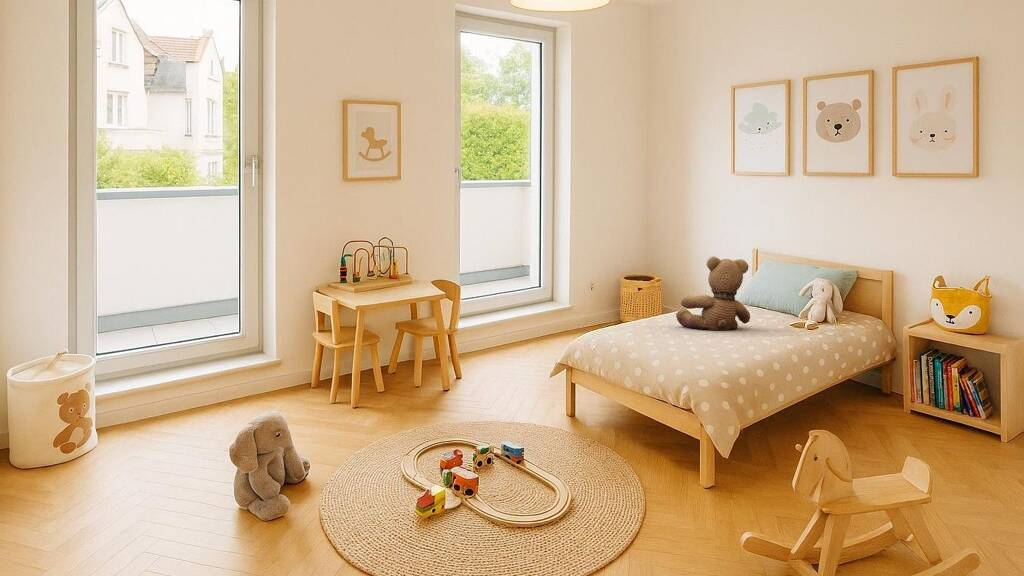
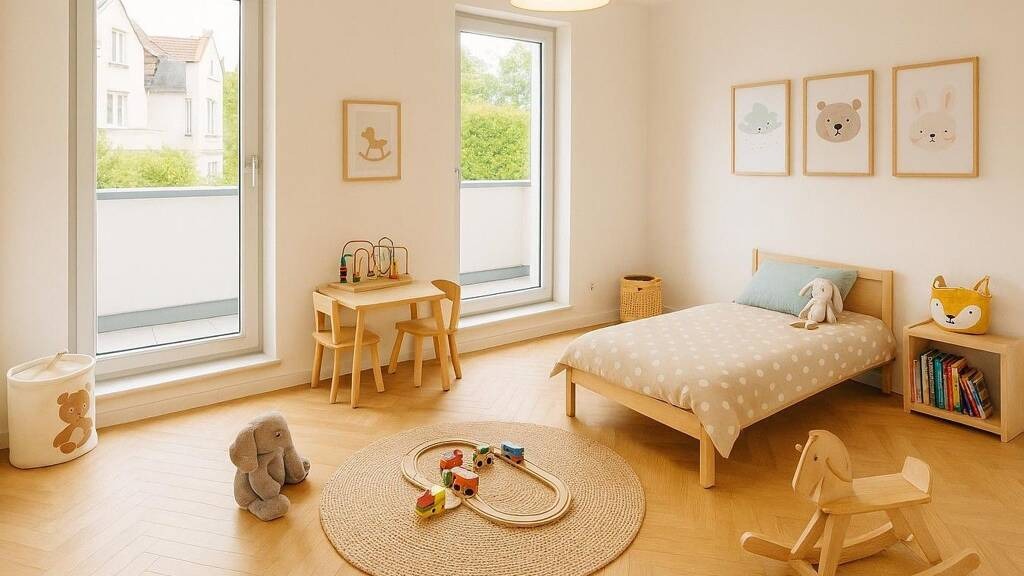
- teddy bear [675,255,751,331]
